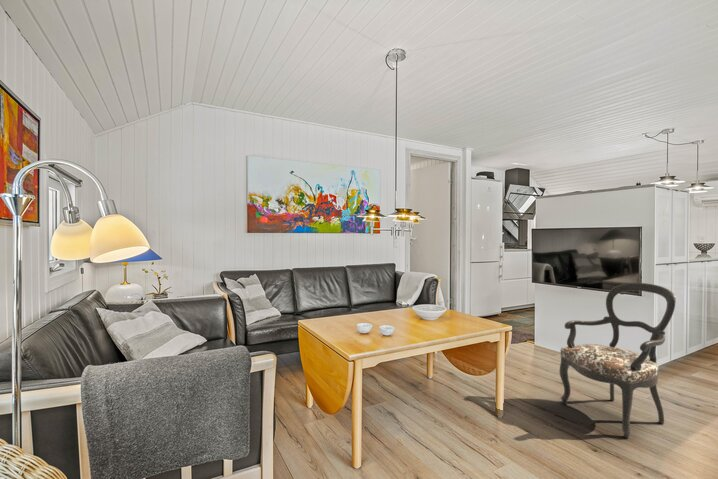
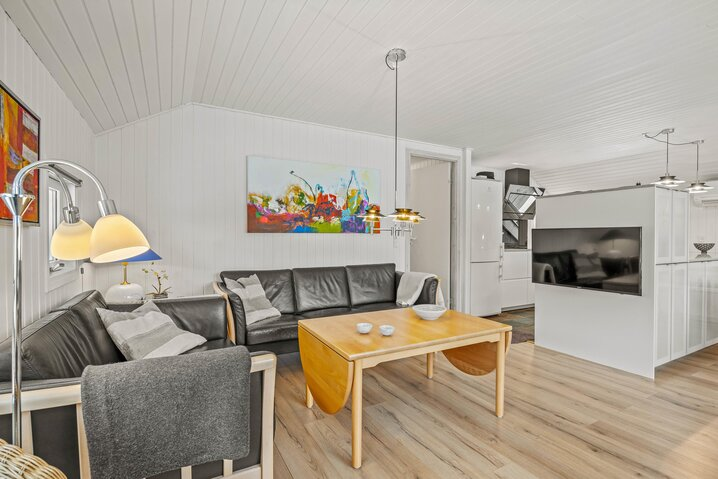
- armchair [559,282,677,439]
